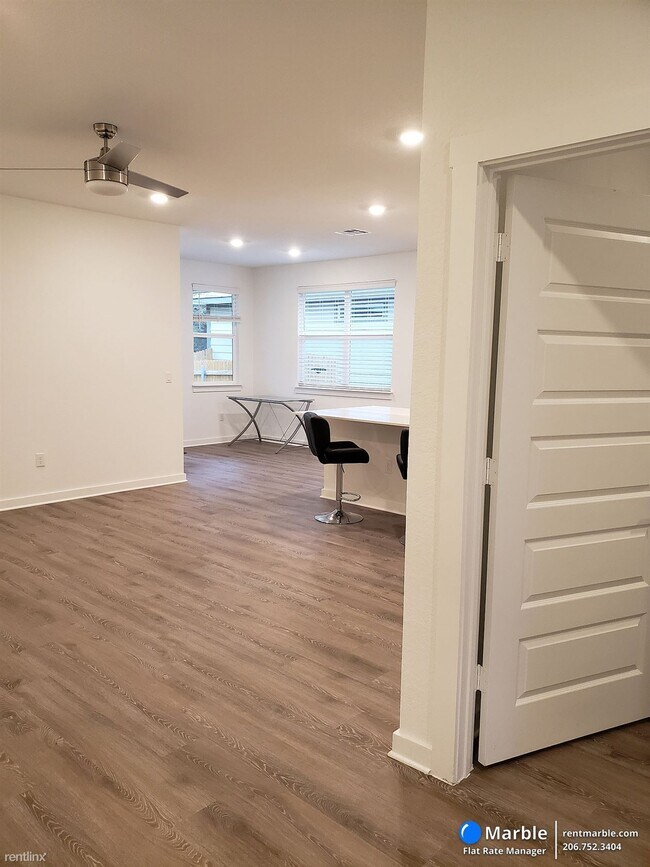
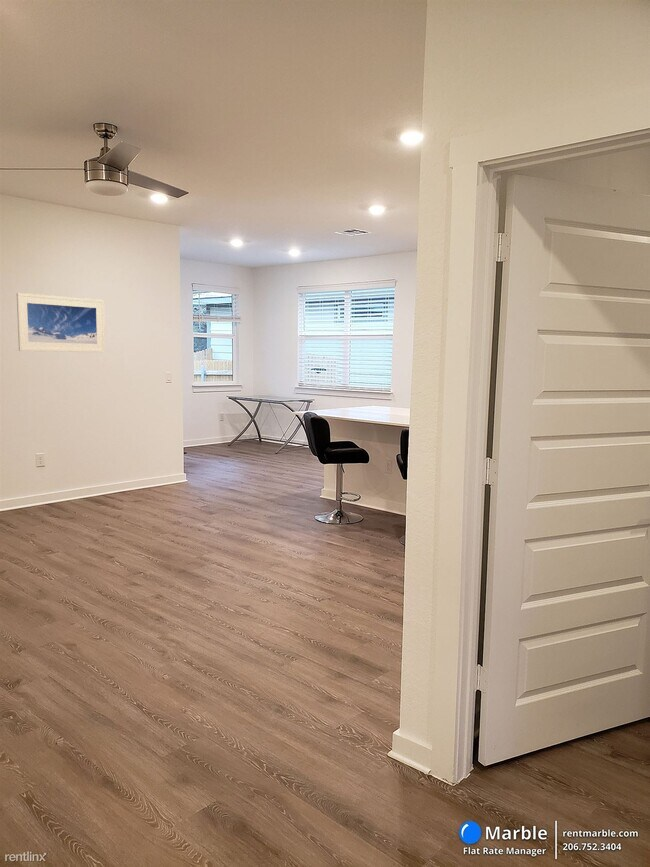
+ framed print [16,292,106,353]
